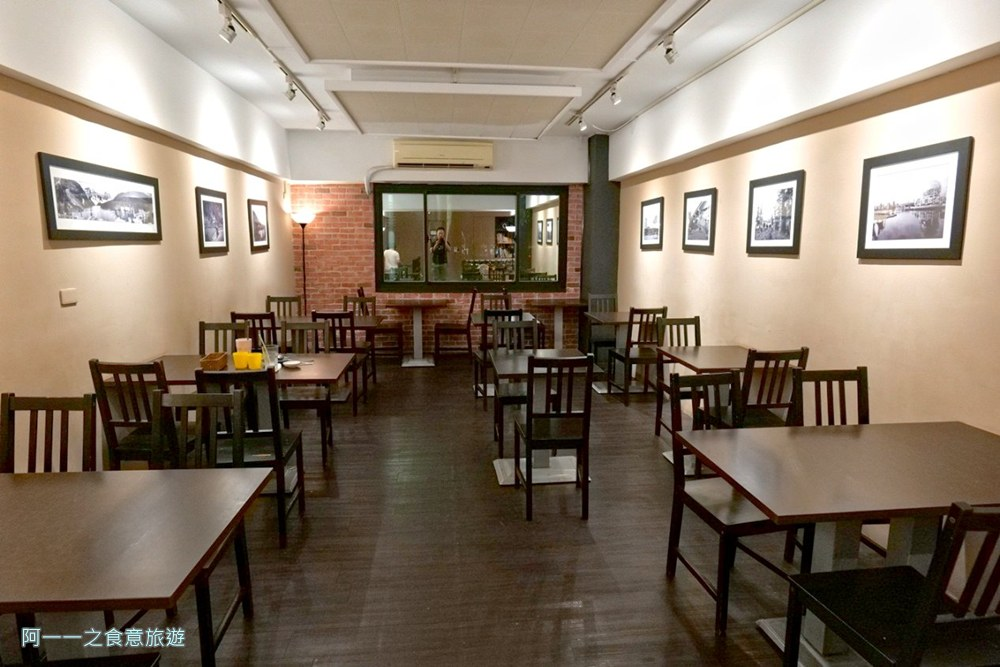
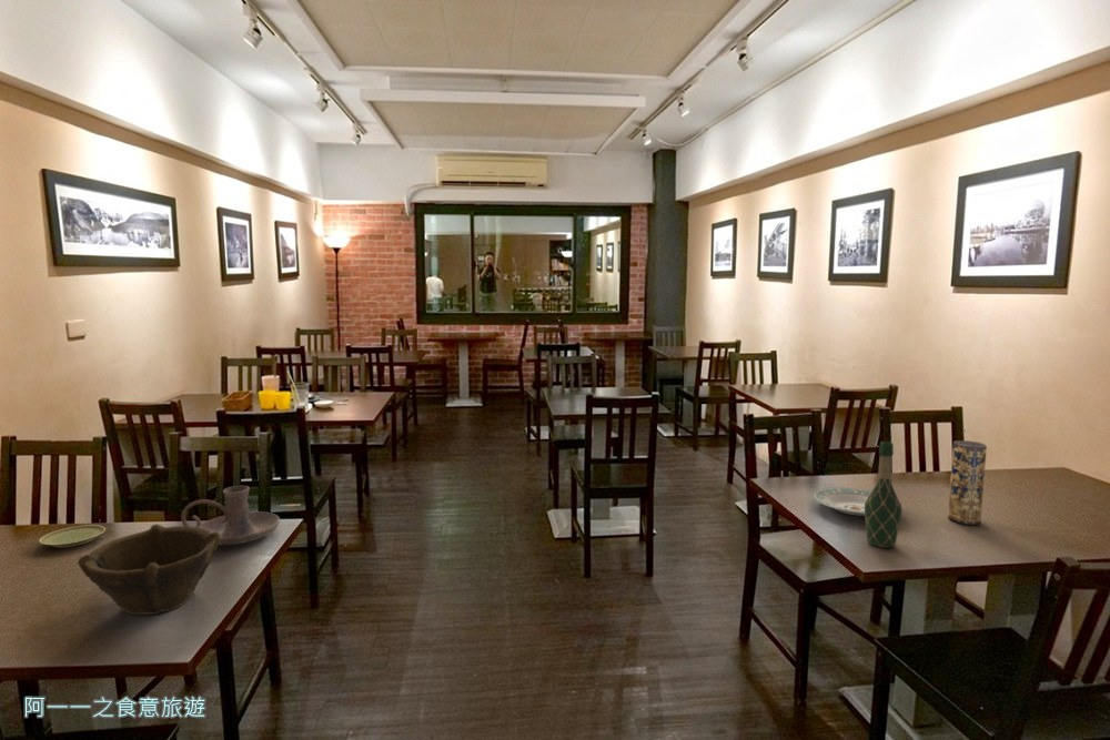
+ plate [39,524,107,548]
+ bowl [77,523,220,616]
+ vase [947,439,988,526]
+ plate [811,487,902,517]
+ wine bottle [864,440,904,549]
+ candle holder [180,485,281,546]
